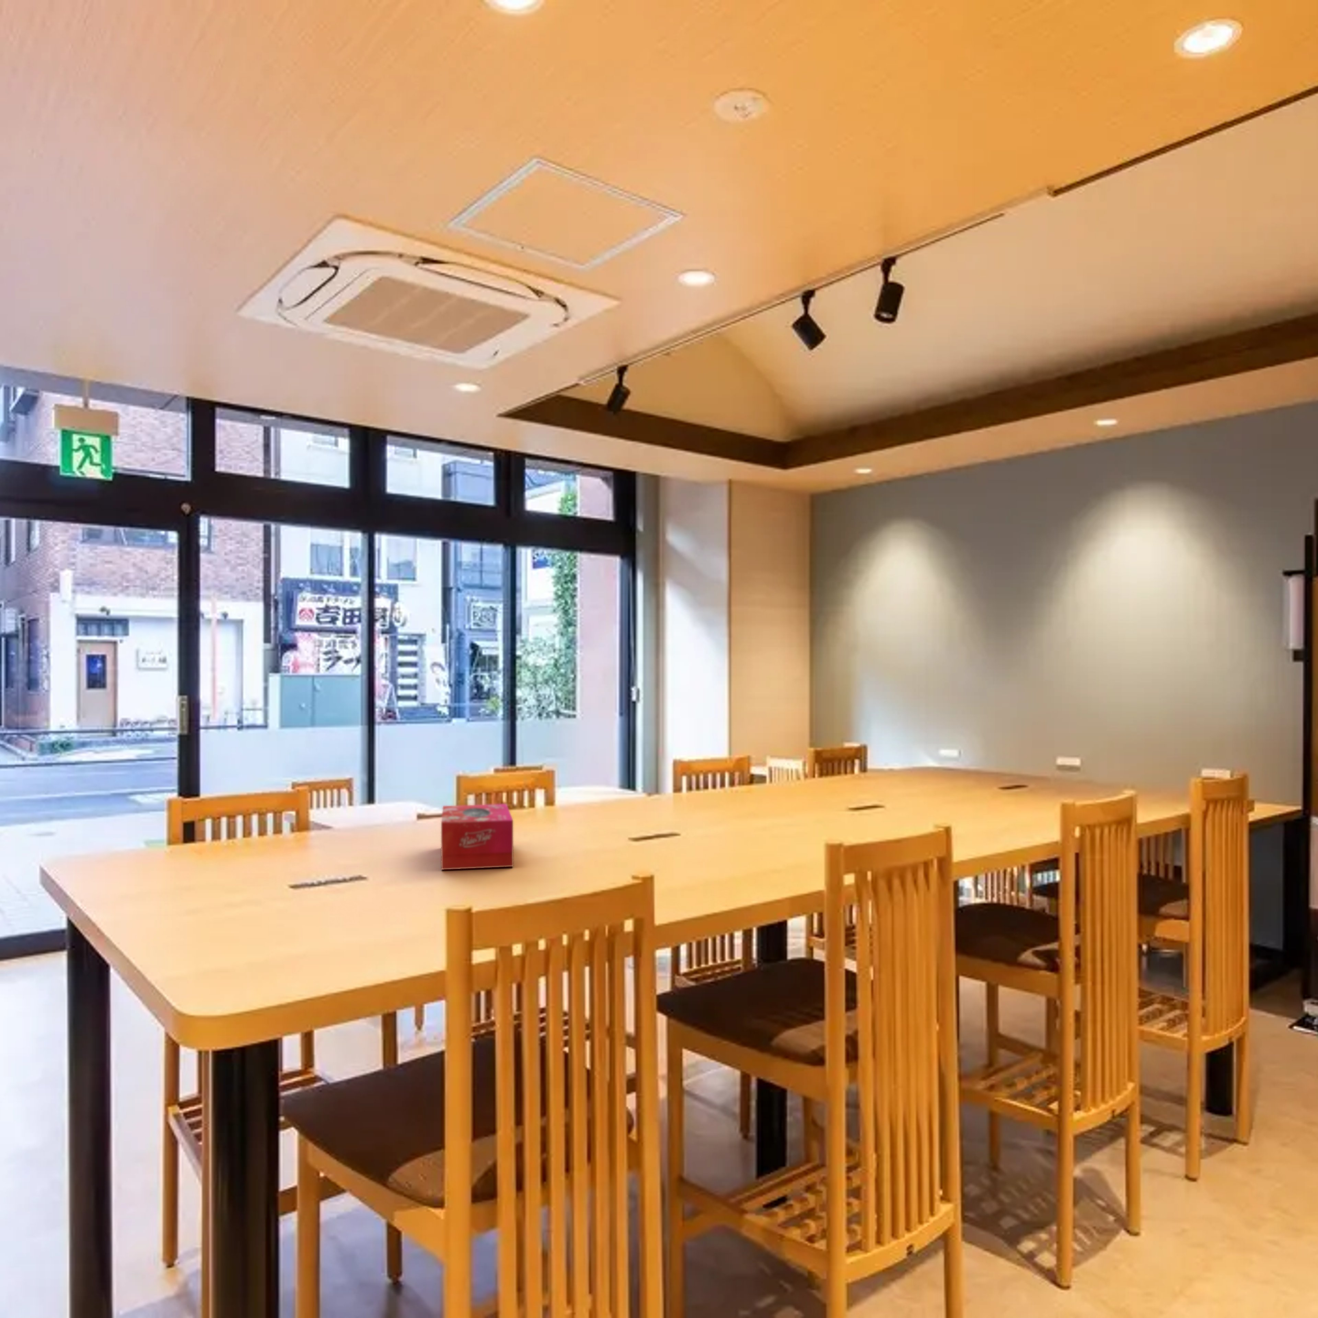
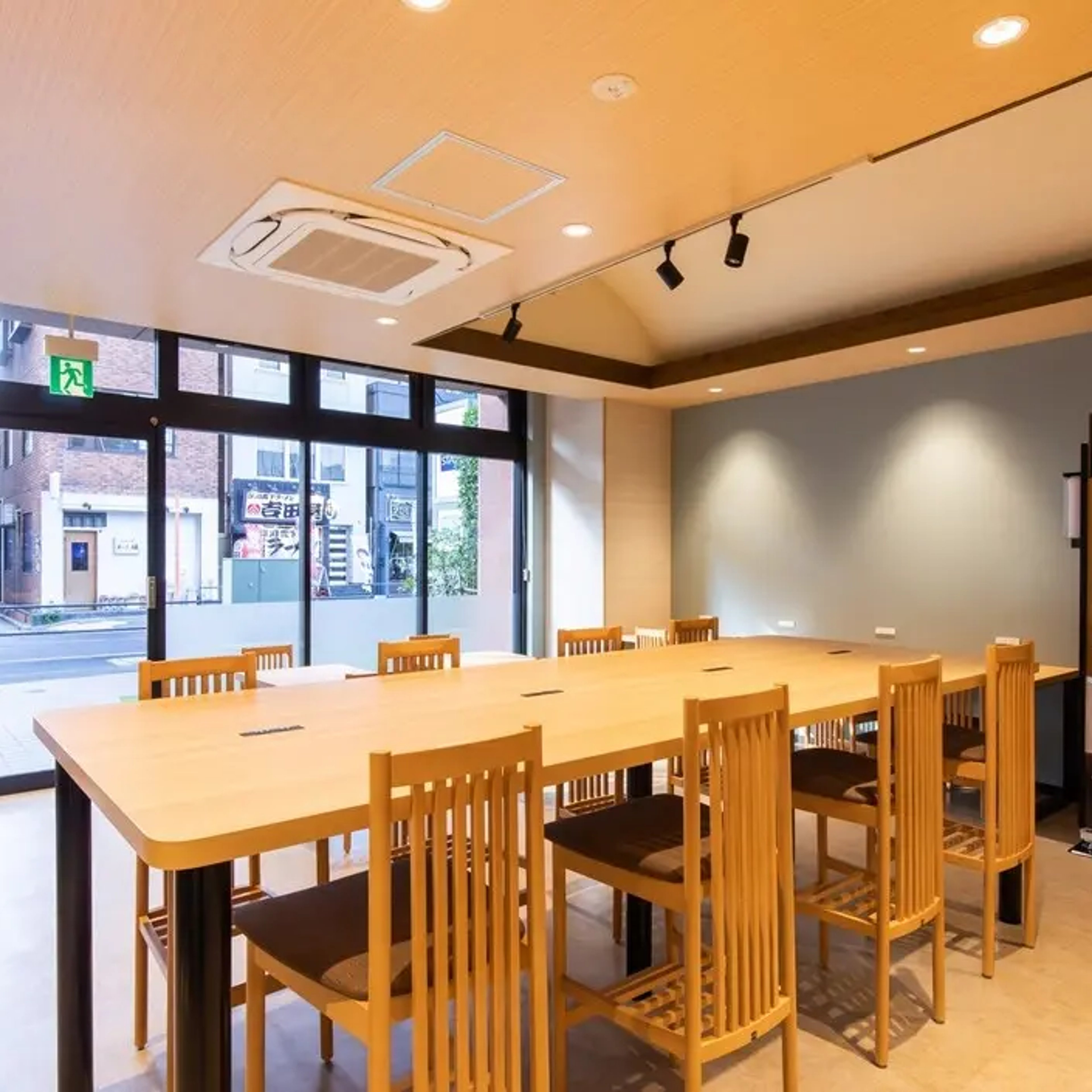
- tissue box [441,804,514,870]
